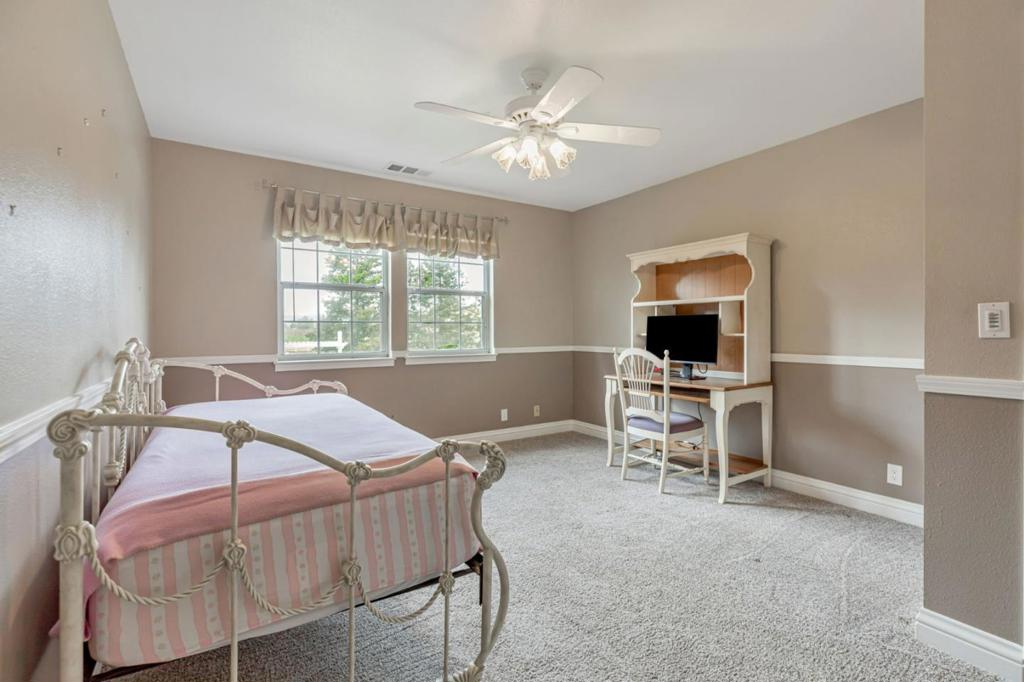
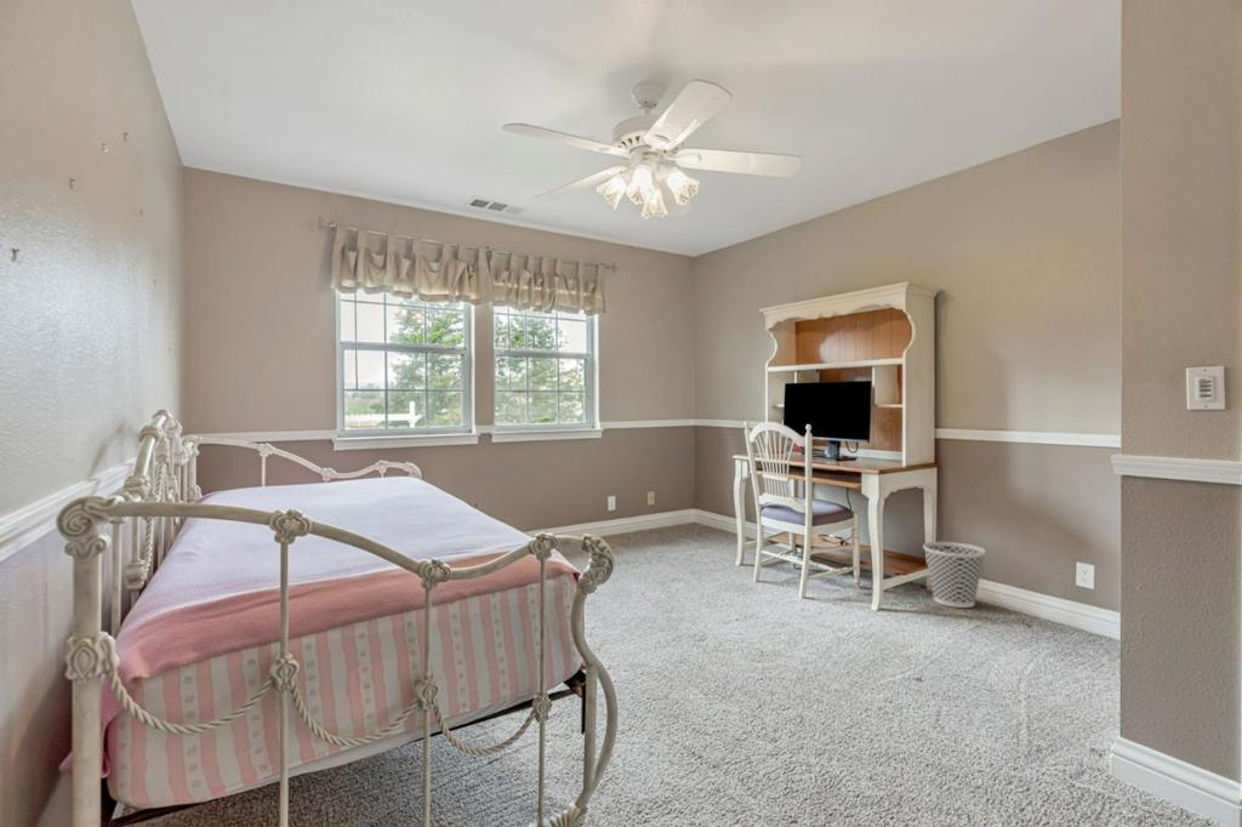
+ wastebasket [922,541,987,609]
